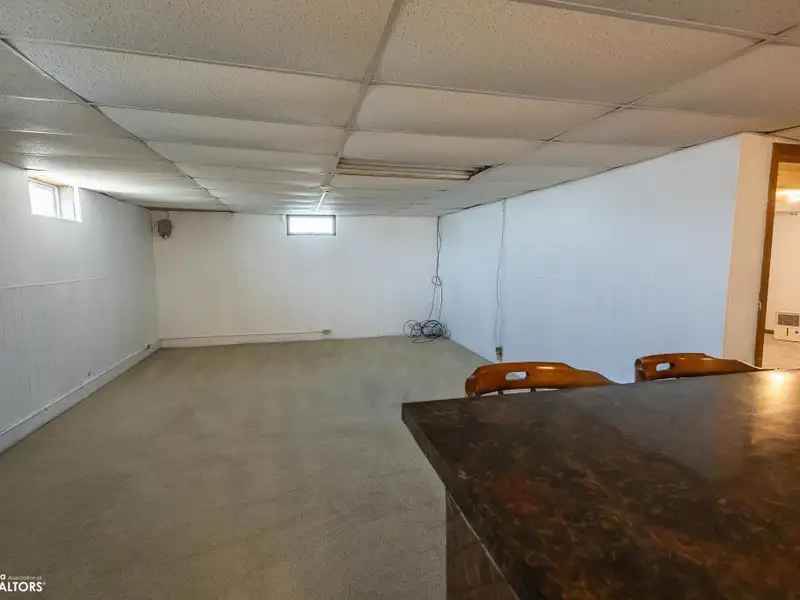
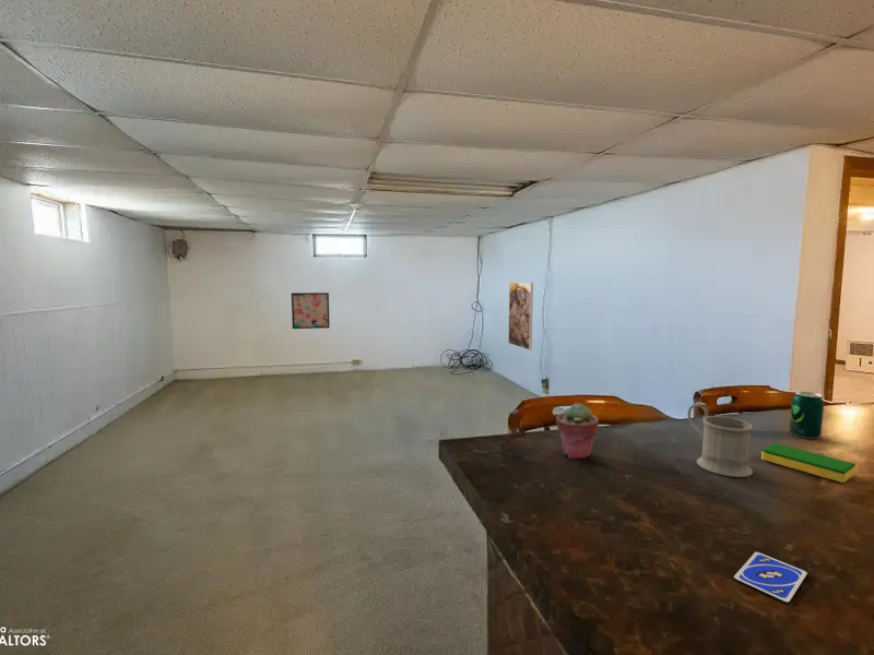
+ playing card [733,551,808,604]
+ wall art [291,291,331,330]
+ dish sponge [760,442,857,484]
+ beverage can [789,391,825,440]
+ mug [687,402,754,478]
+ potted succulent [555,402,600,461]
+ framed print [507,282,534,352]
